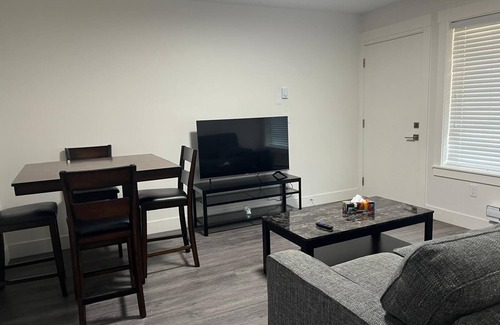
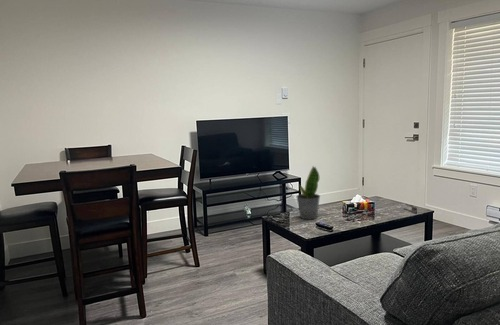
+ potted plant [295,165,321,221]
